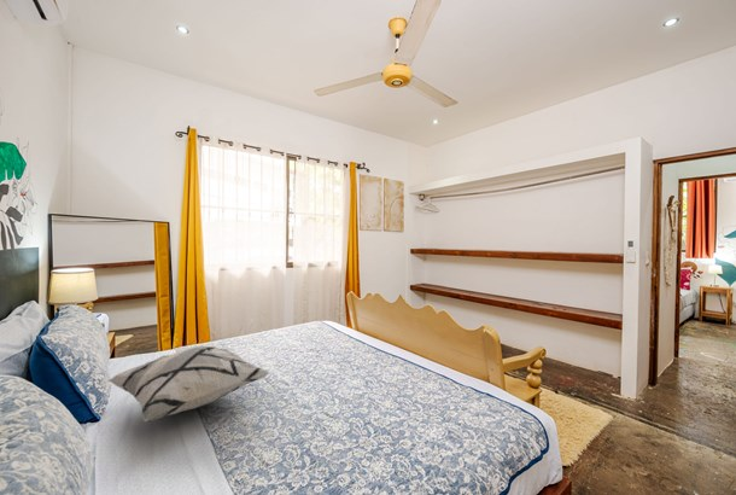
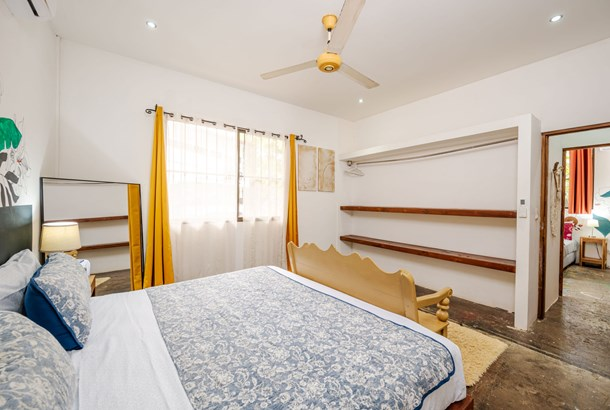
- decorative pillow [107,344,270,423]
